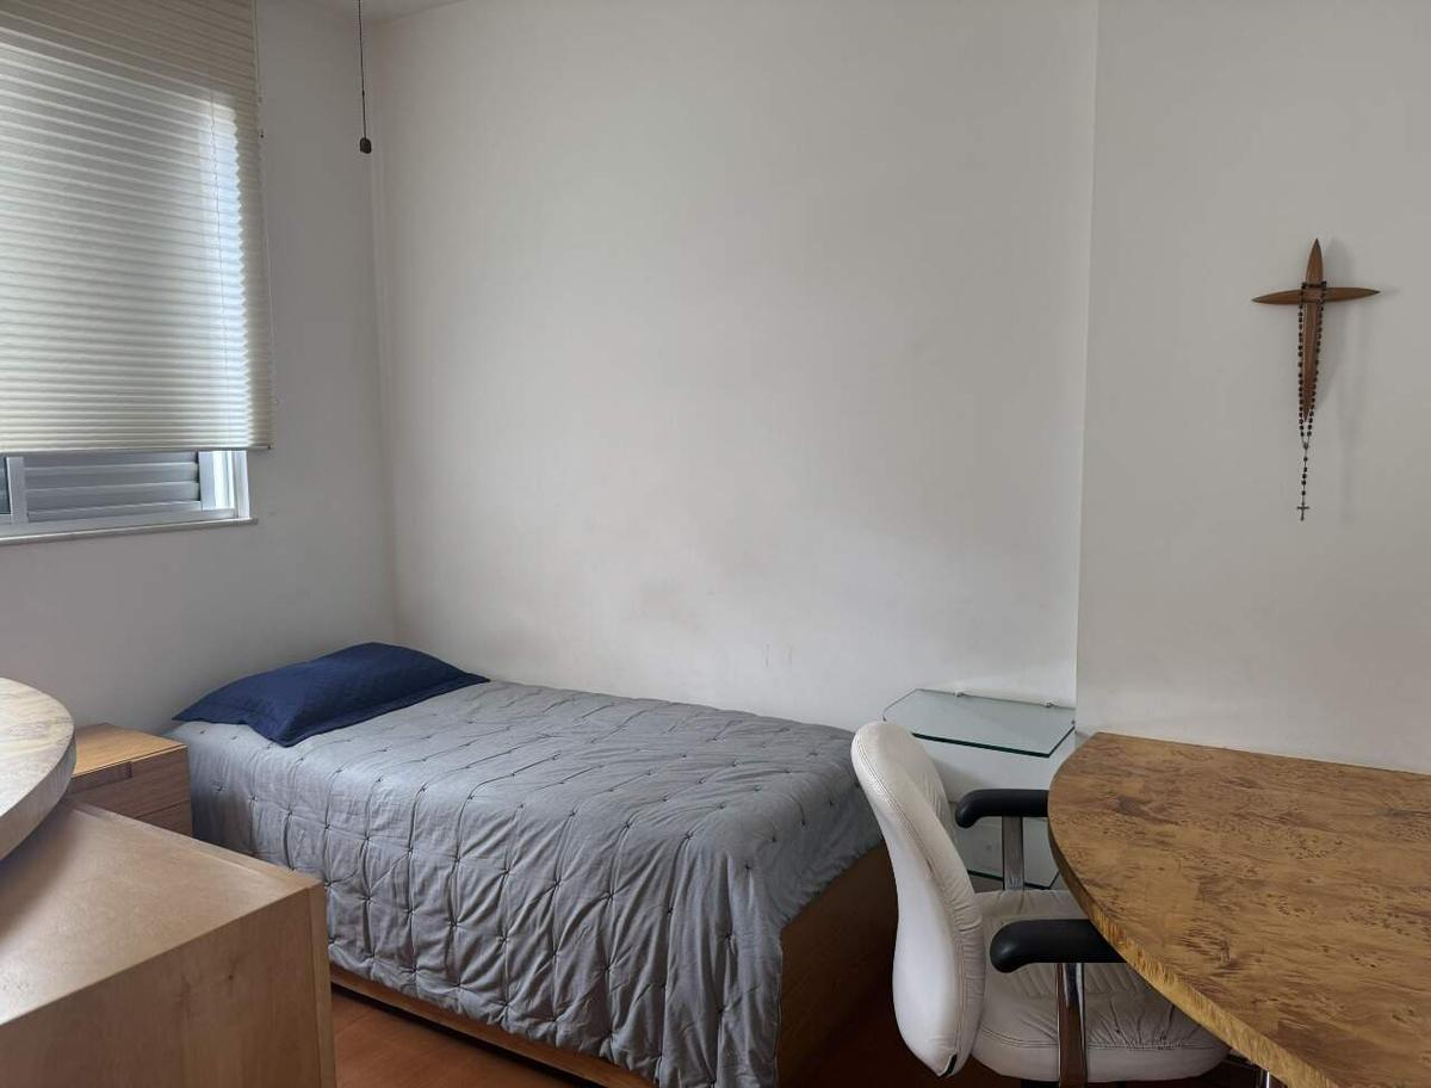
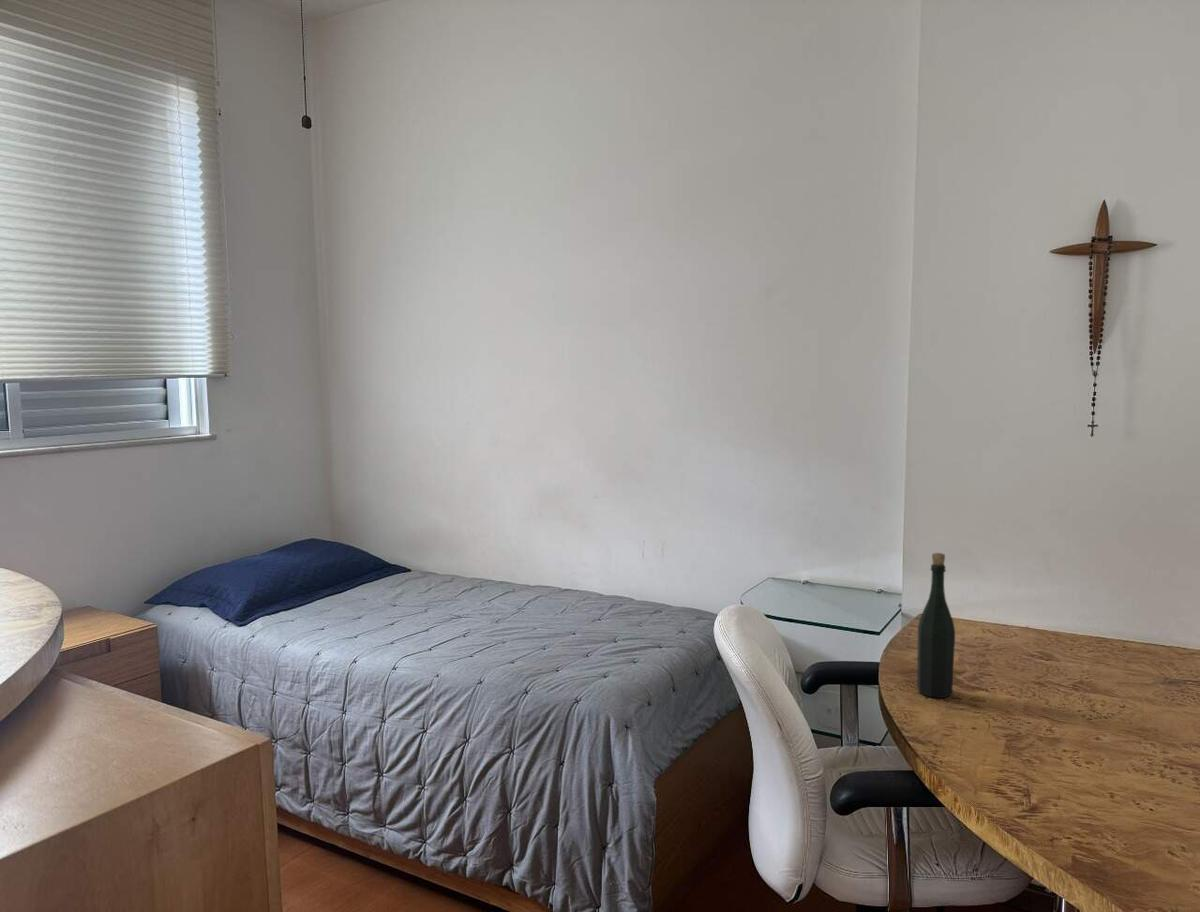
+ bottle [916,552,956,699]
